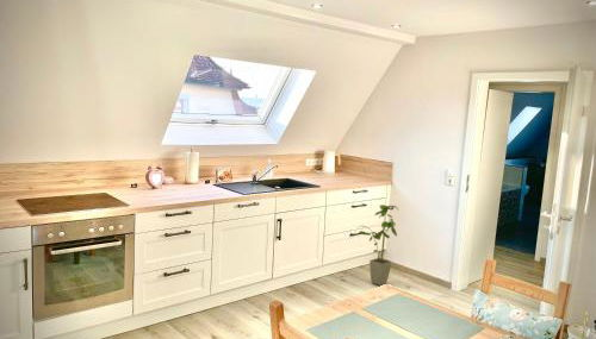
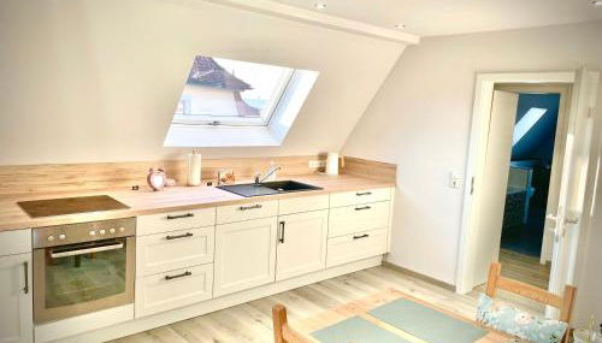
- house plant [358,203,399,287]
